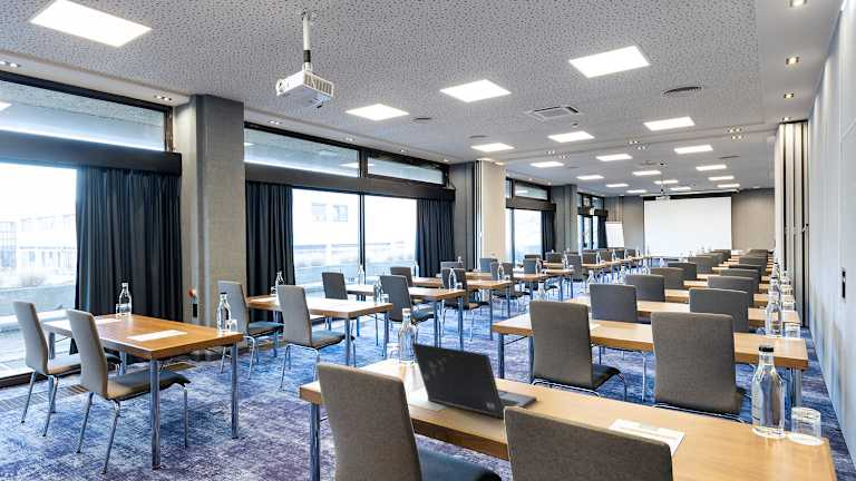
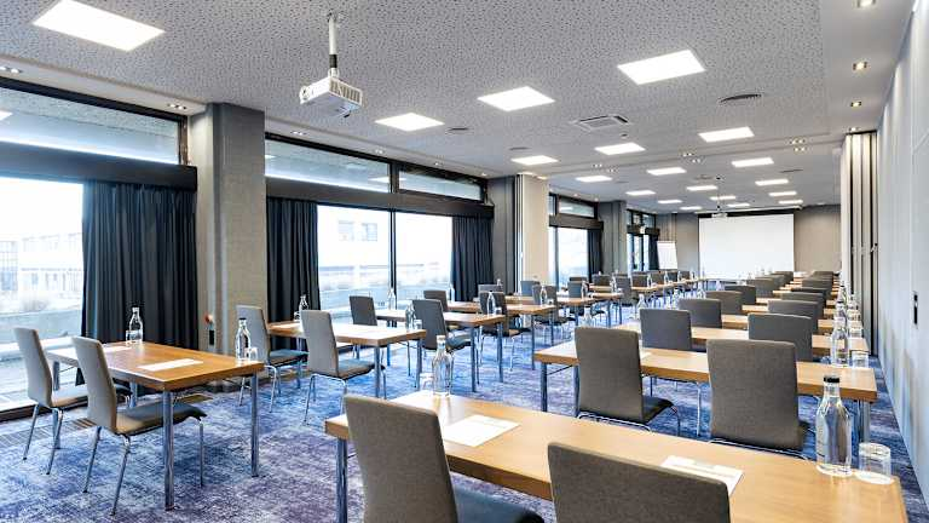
- laptop [410,342,537,420]
